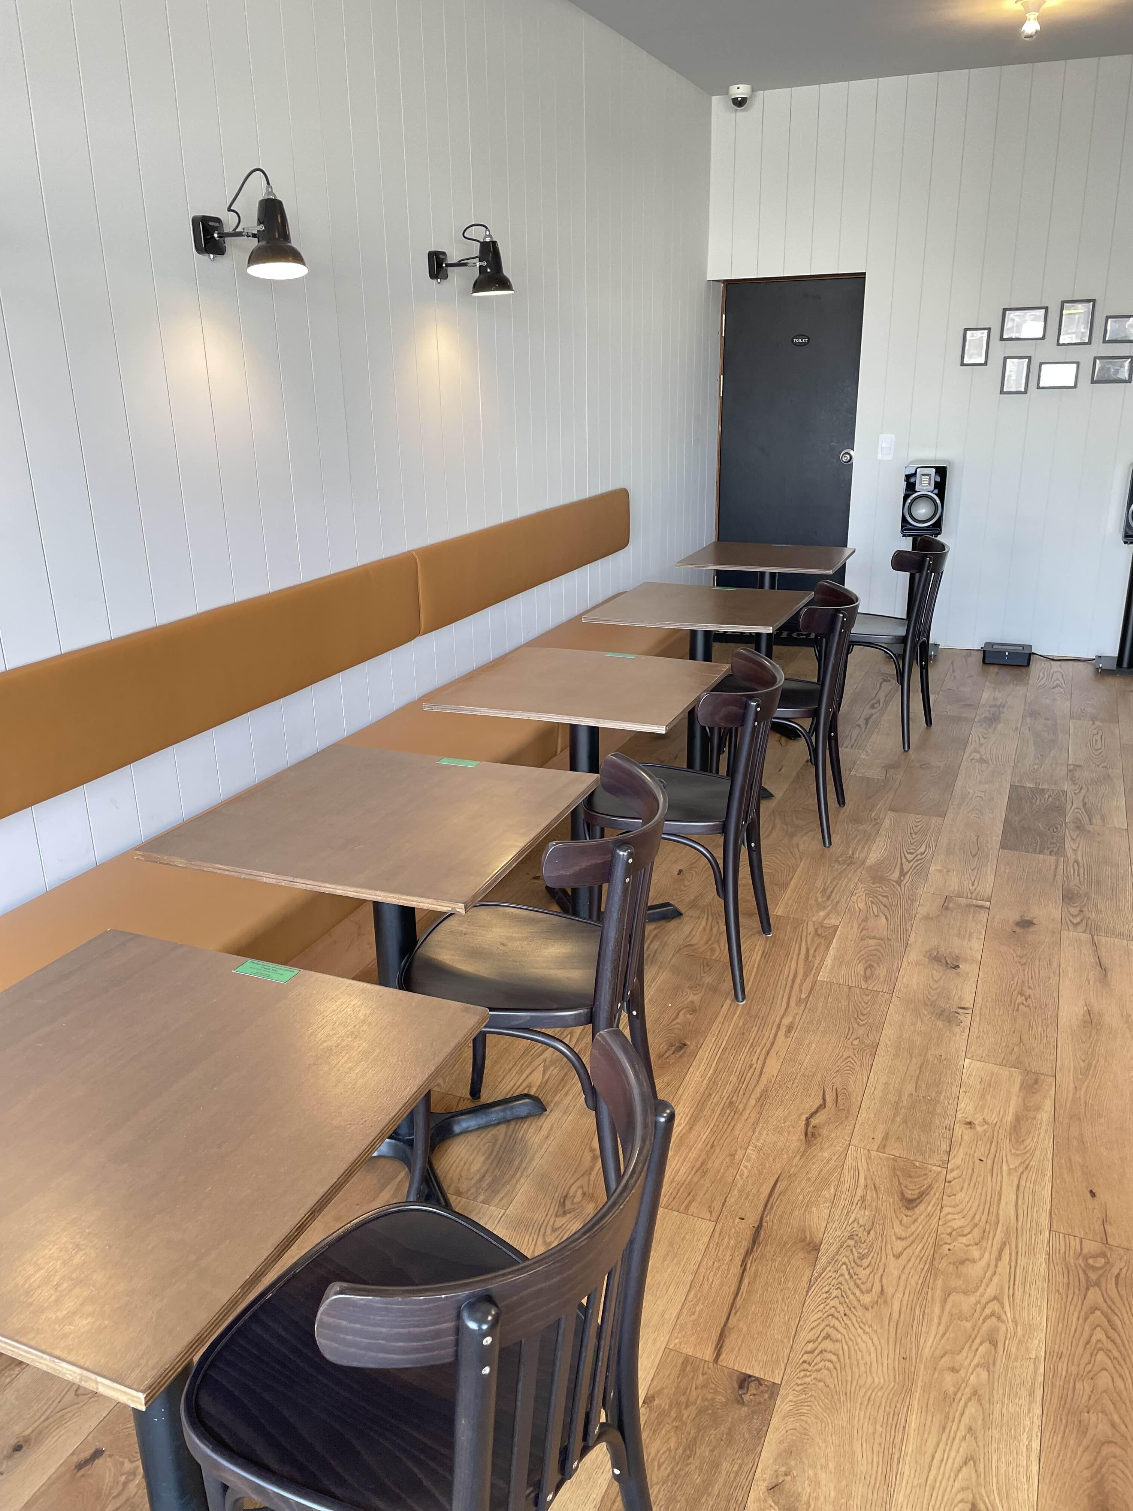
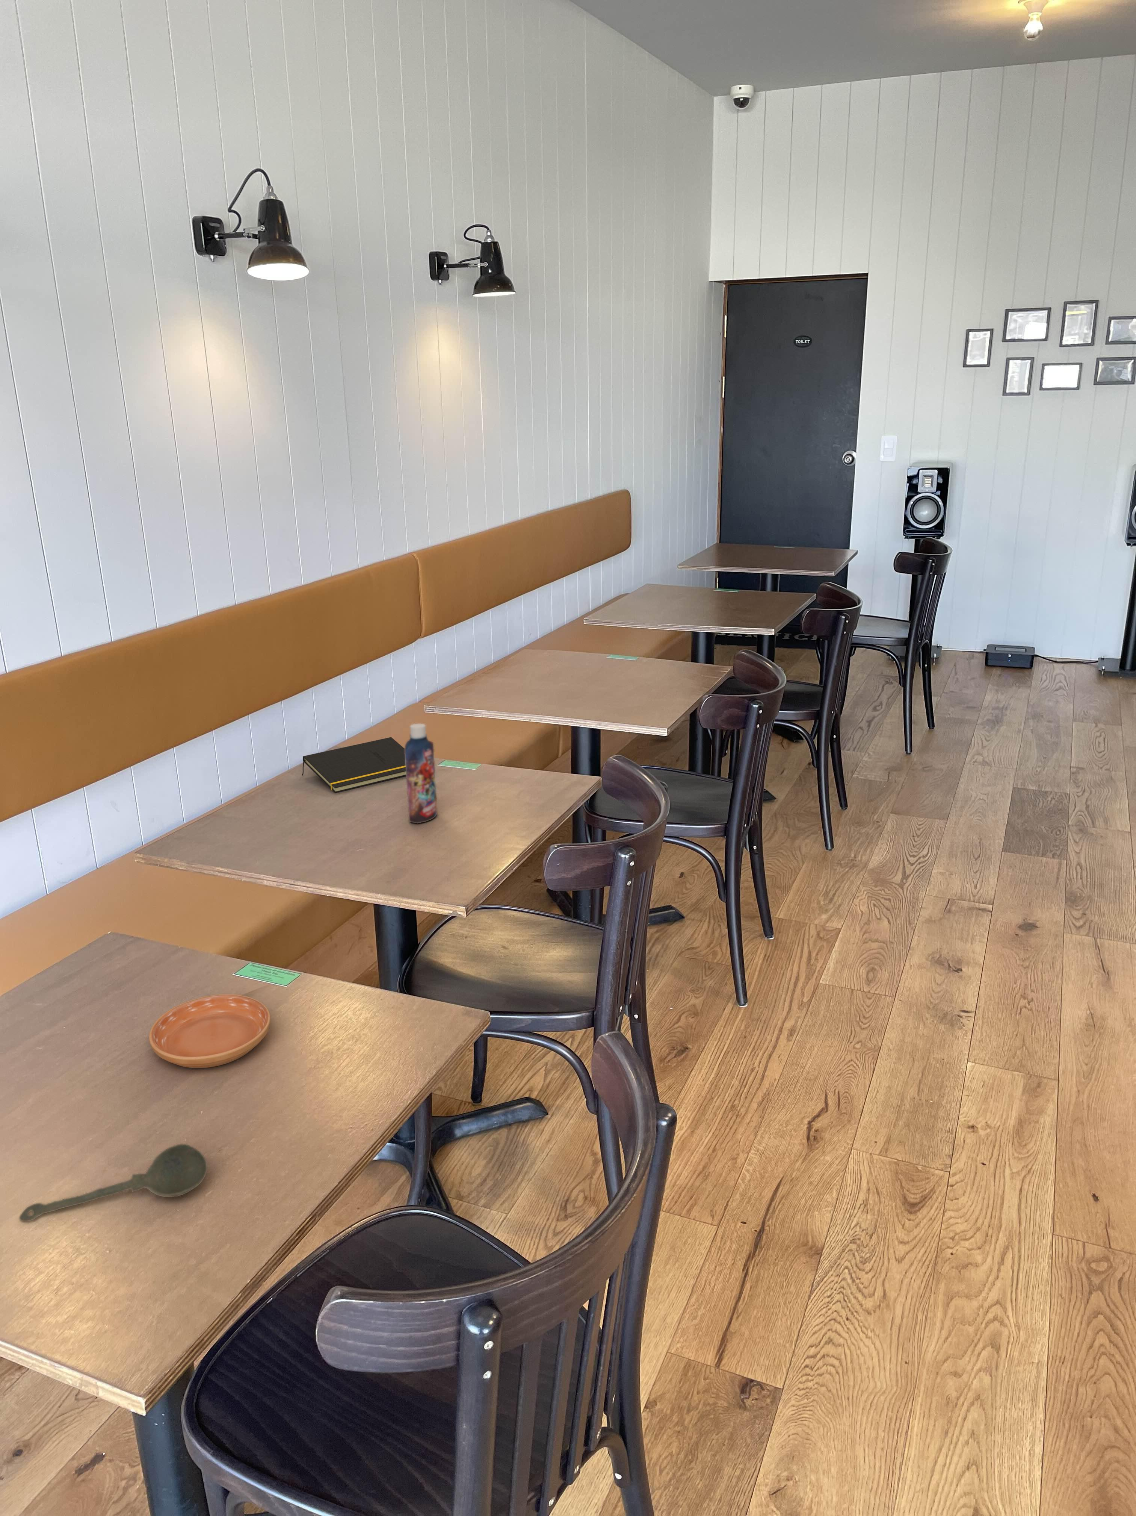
+ bottle [405,723,438,824]
+ saucer [149,993,271,1068]
+ spoon [19,1144,208,1222]
+ notepad [302,737,406,793]
